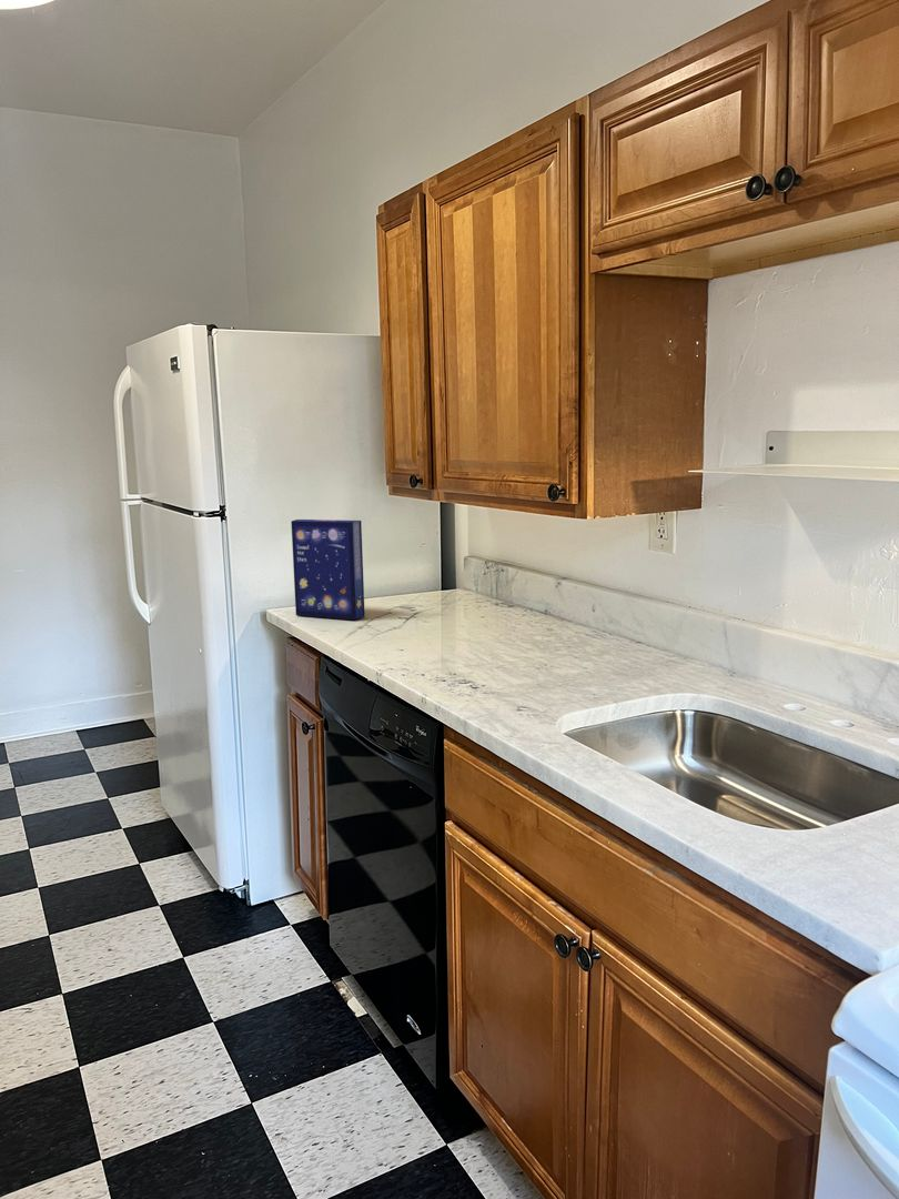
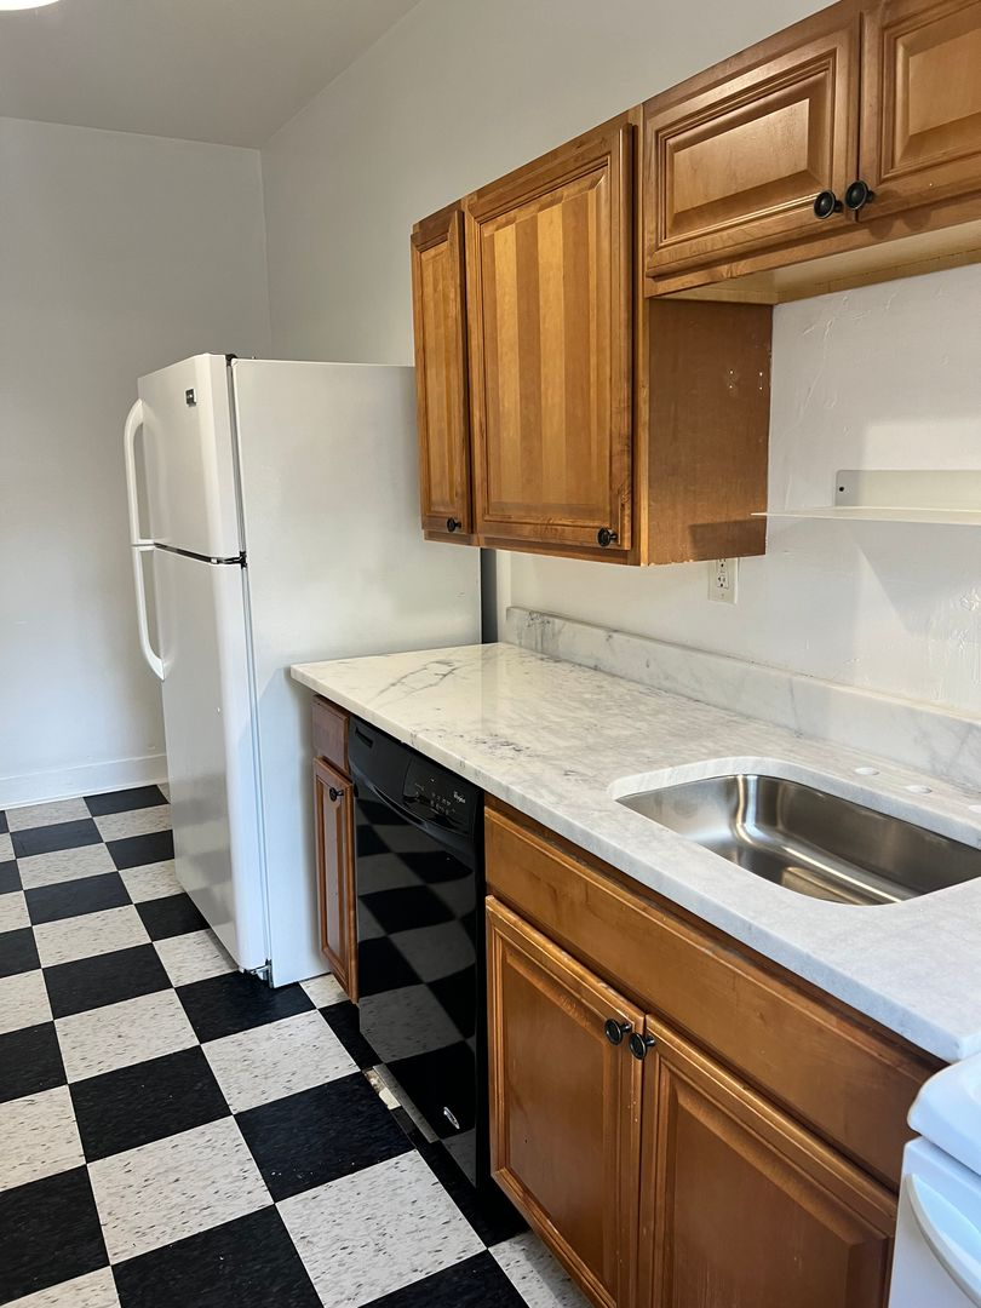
- cereal box [290,518,366,621]
